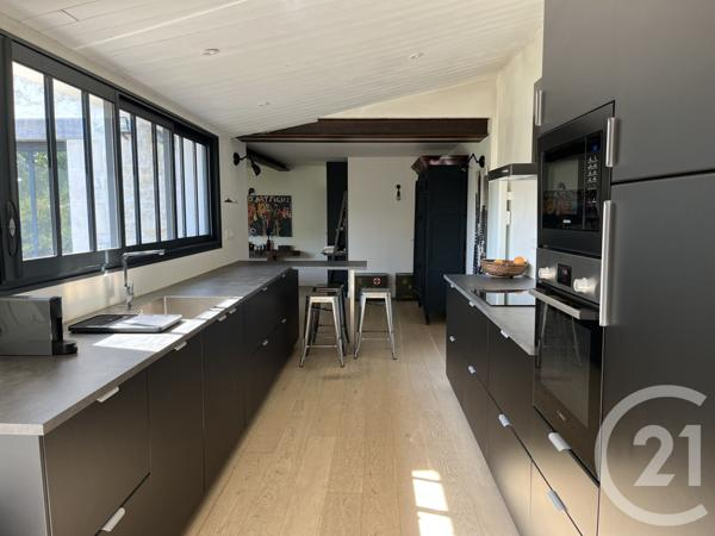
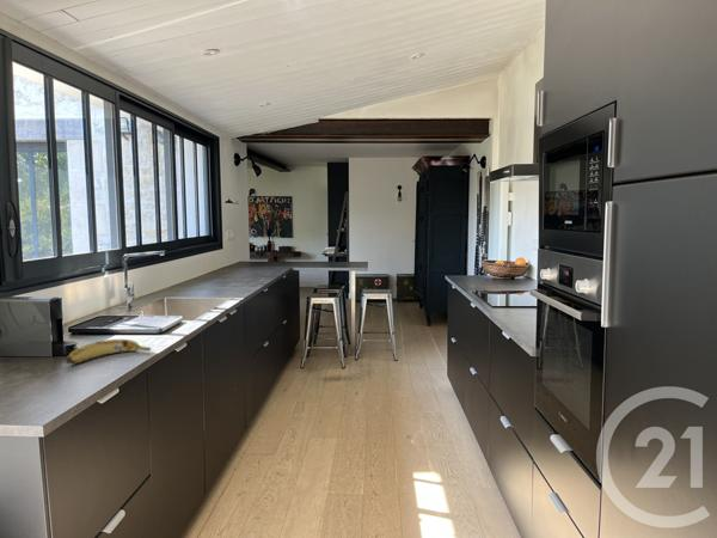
+ fruit [65,338,152,365]
